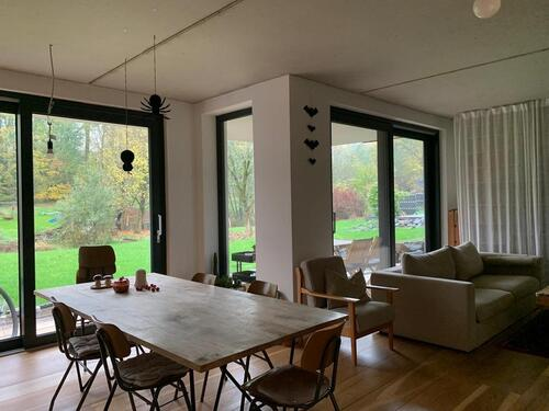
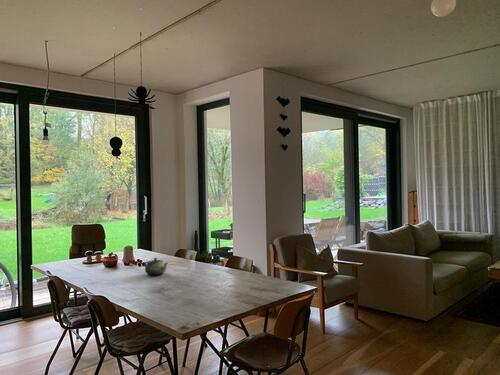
+ teapot [143,257,169,276]
